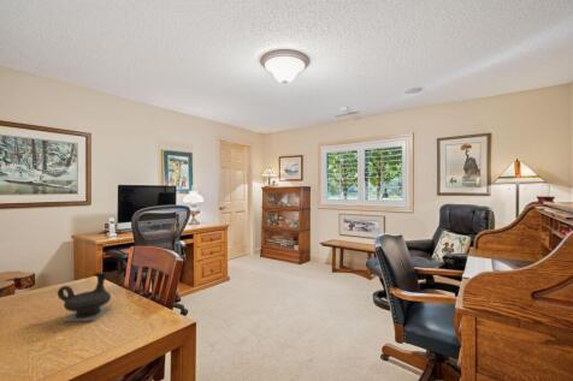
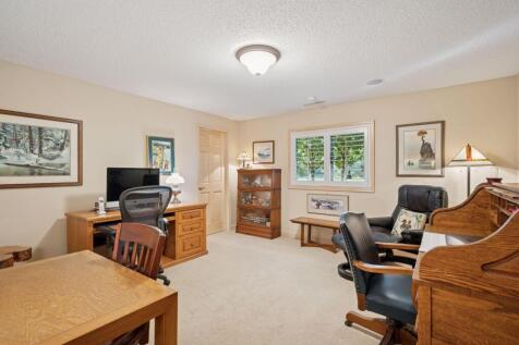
- teapot [57,272,112,323]
